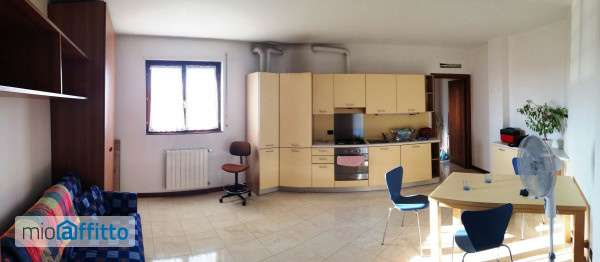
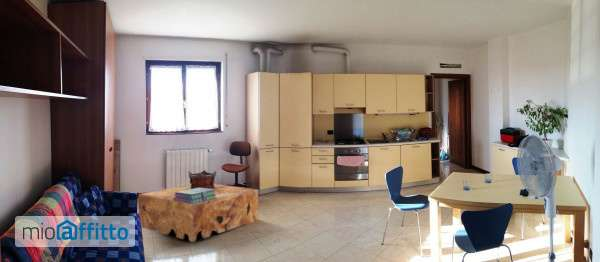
+ stack of books [174,188,216,204]
+ decorative container [188,169,217,189]
+ coffee table [138,183,259,243]
